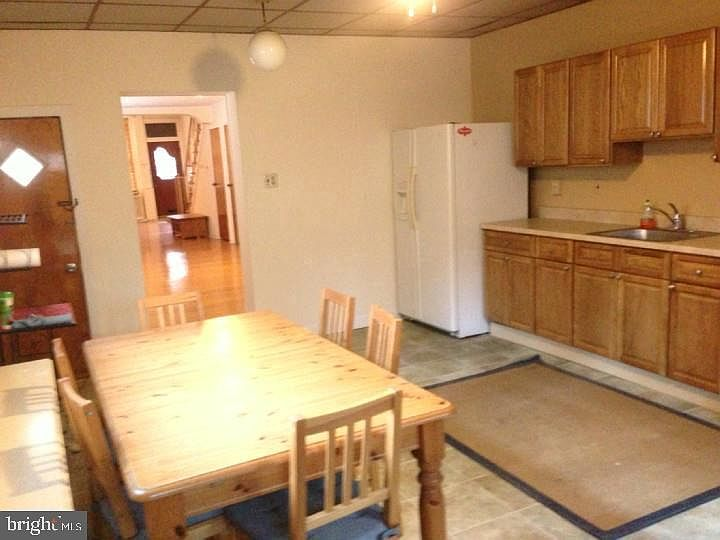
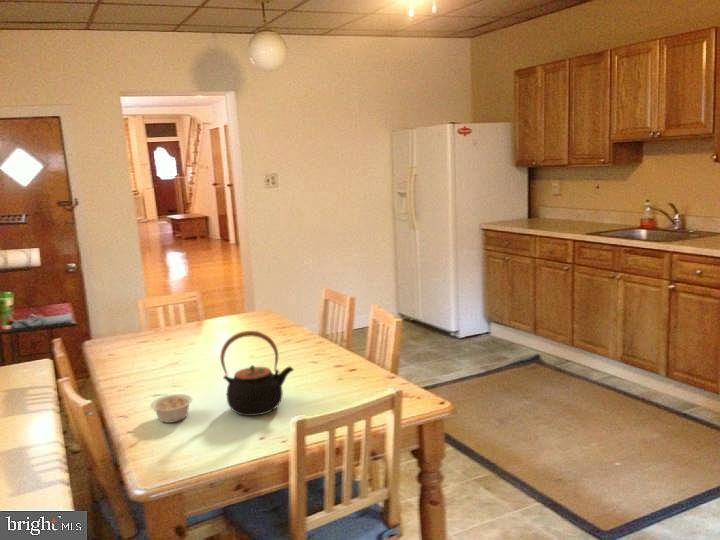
+ legume [150,393,193,424]
+ teapot [219,330,295,417]
